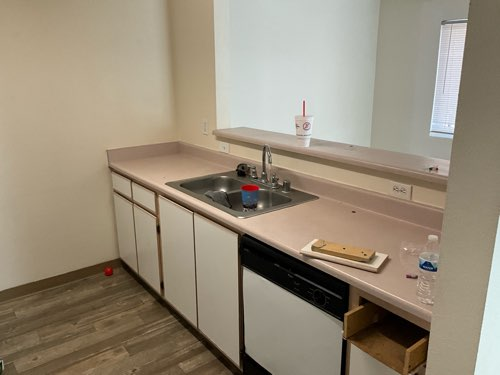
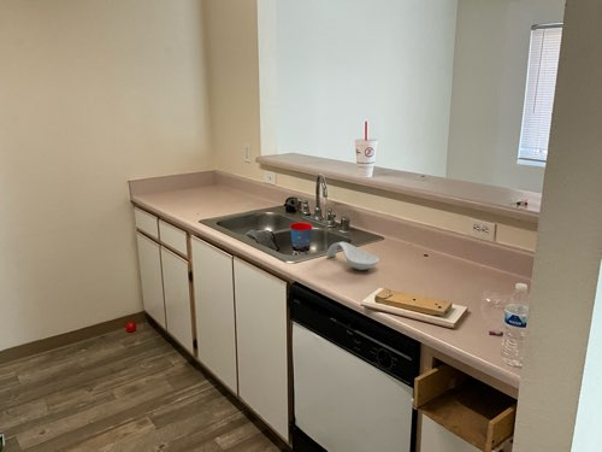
+ spoon rest [325,241,379,271]
